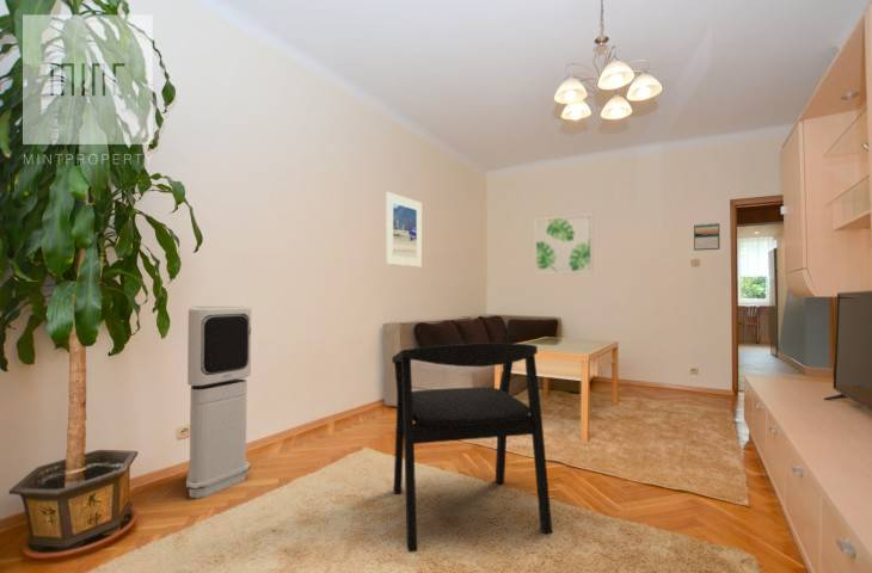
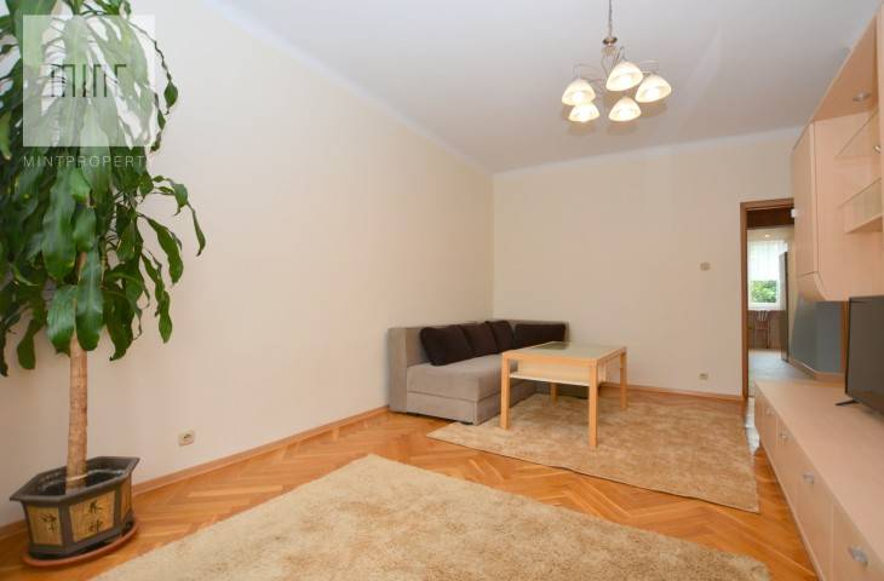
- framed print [385,191,423,269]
- air purifier [185,306,252,499]
- armchair [391,341,553,554]
- wall art [533,212,595,276]
- calendar [693,222,720,252]
